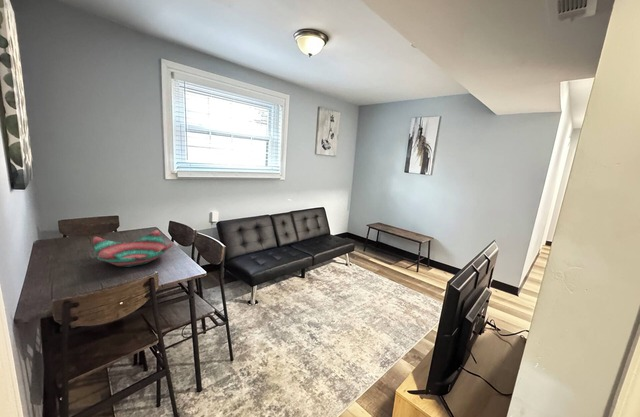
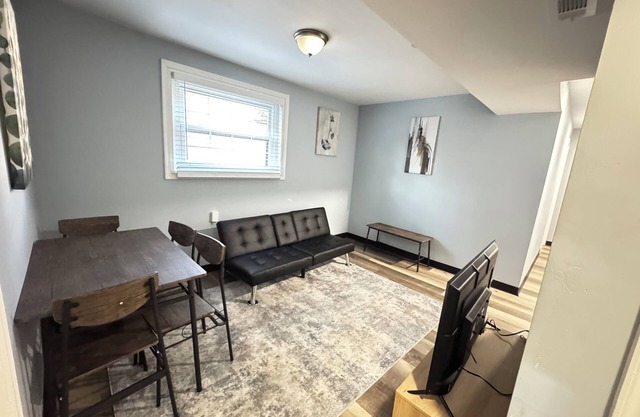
- decorative bowl [92,229,174,268]
